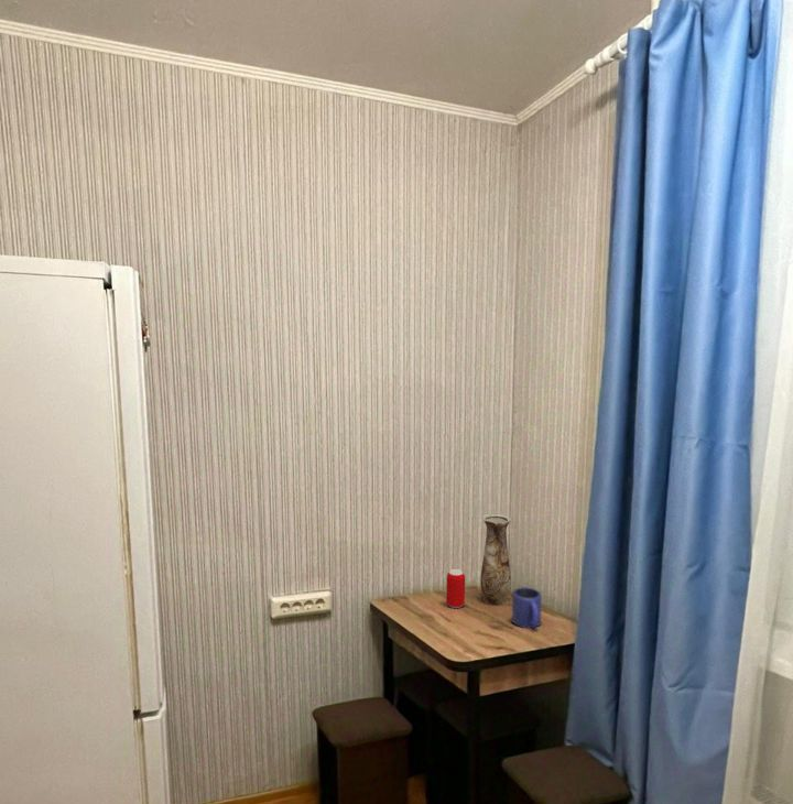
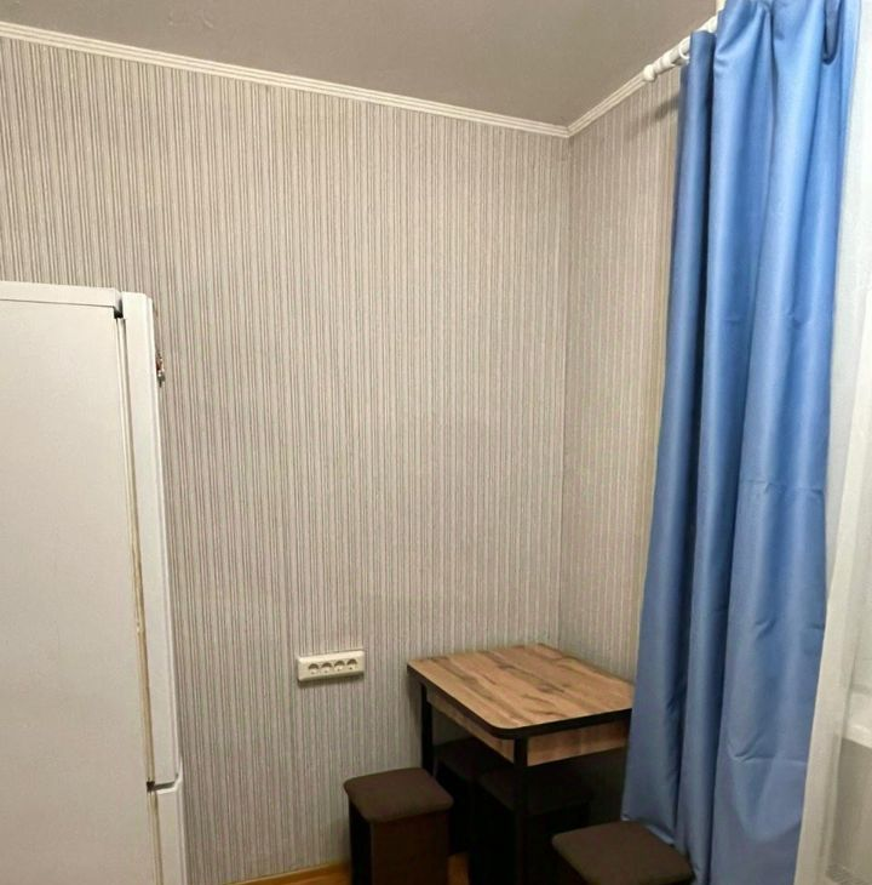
- vase [480,513,512,607]
- beverage can [445,568,466,609]
- mug [511,586,543,629]
